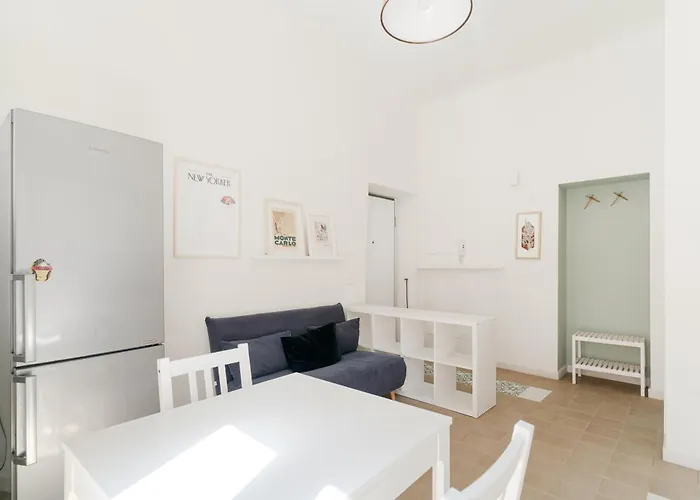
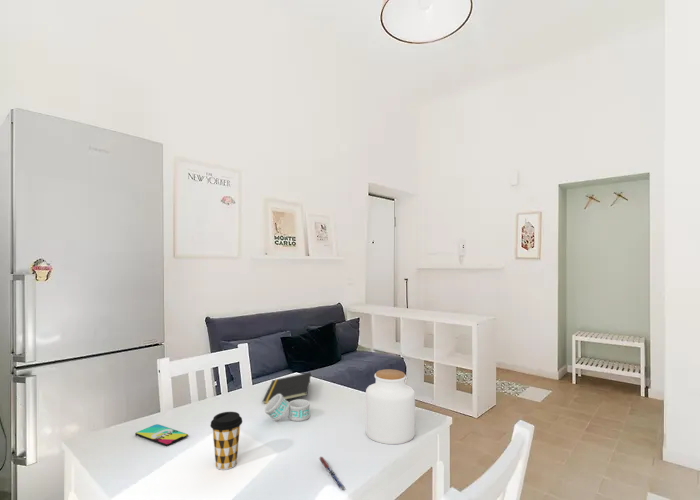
+ notepad [262,372,312,405]
+ jar [365,368,416,445]
+ smartphone [134,423,189,447]
+ pen [318,456,346,492]
+ coffee cup [209,411,243,471]
+ napkin ring [264,394,311,422]
